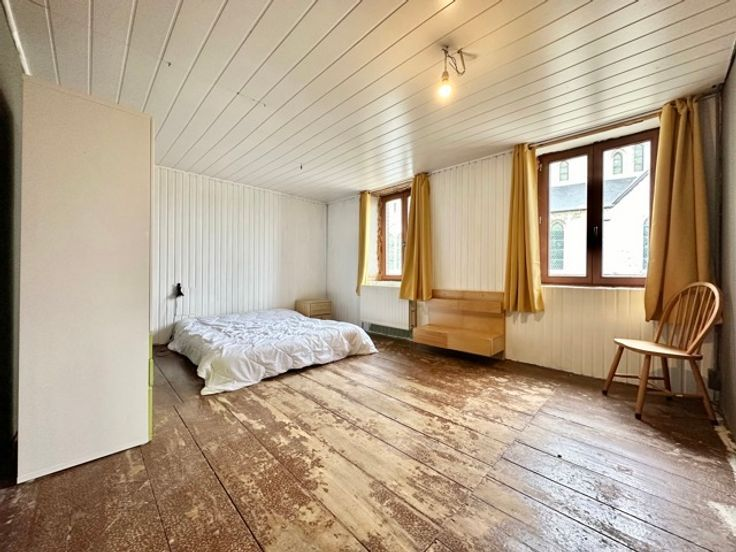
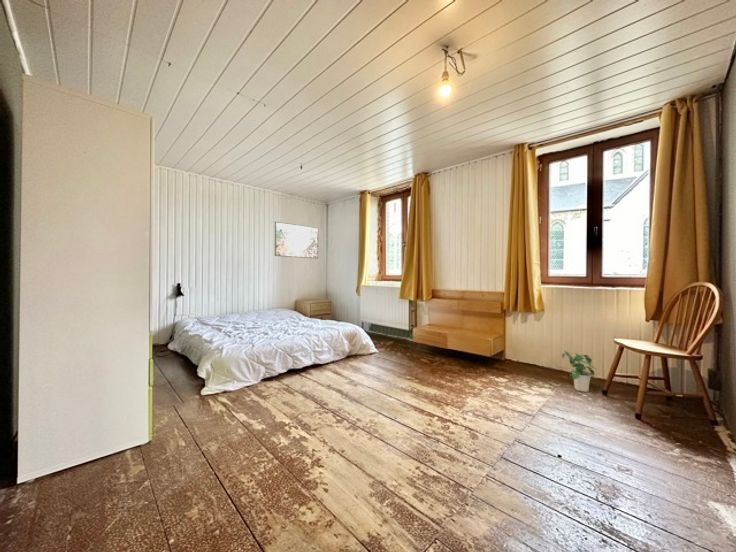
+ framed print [274,221,319,260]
+ potted plant [561,349,598,393]
